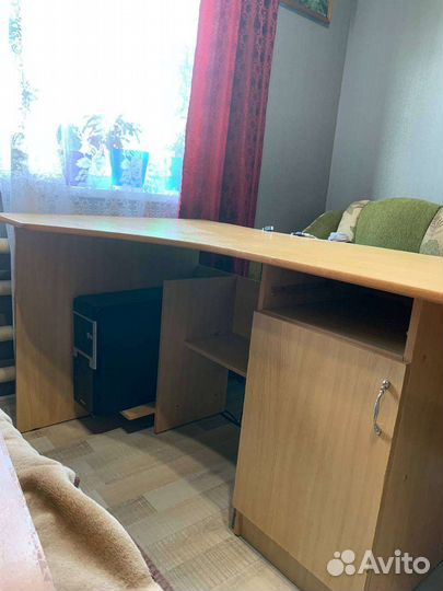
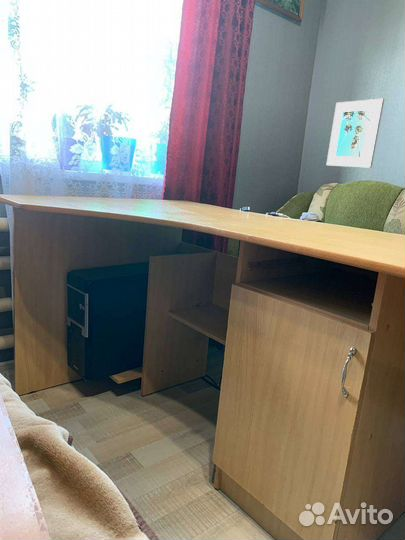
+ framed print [325,98,385,169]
